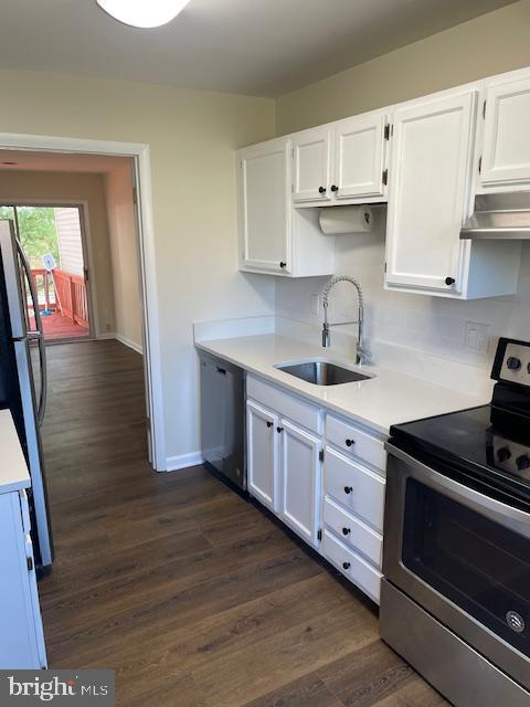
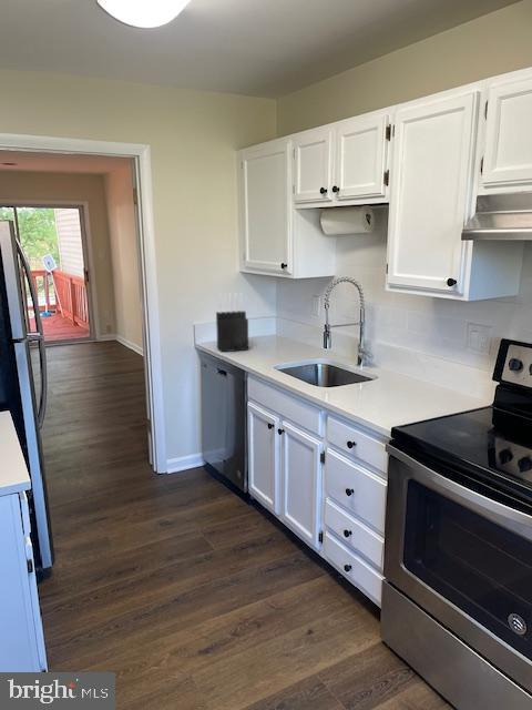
+ knife block [215,292,249,353]
